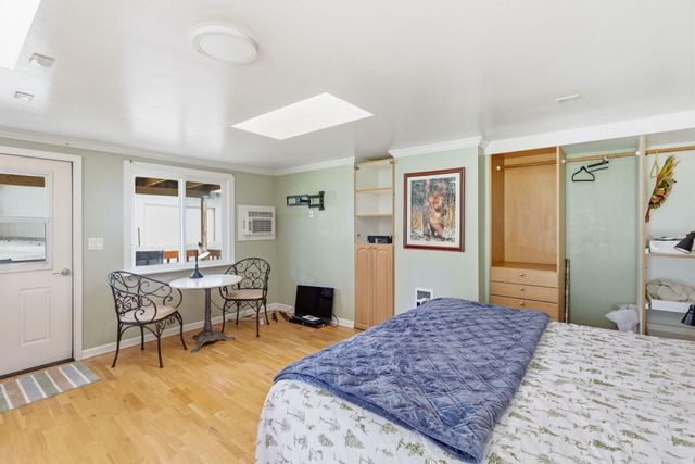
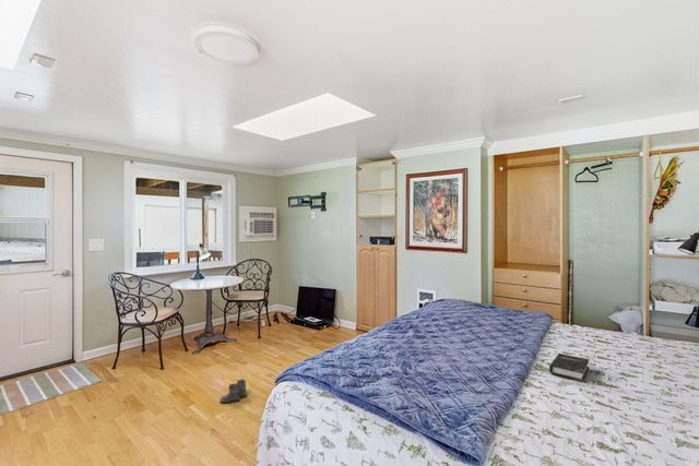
+ boots [218,378,248,406]
+ hardback book [548,353,590,383]
